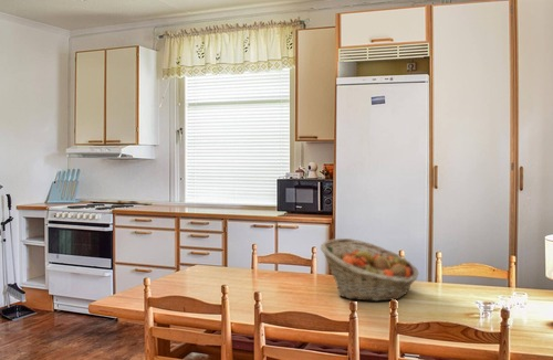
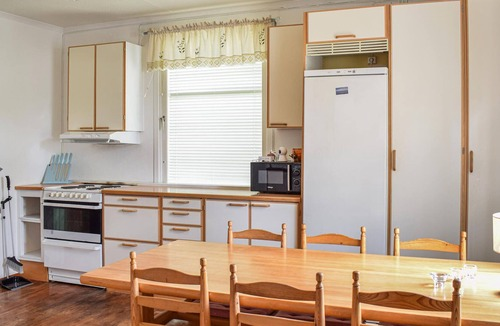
- fruit basket [320,237,419,303]
